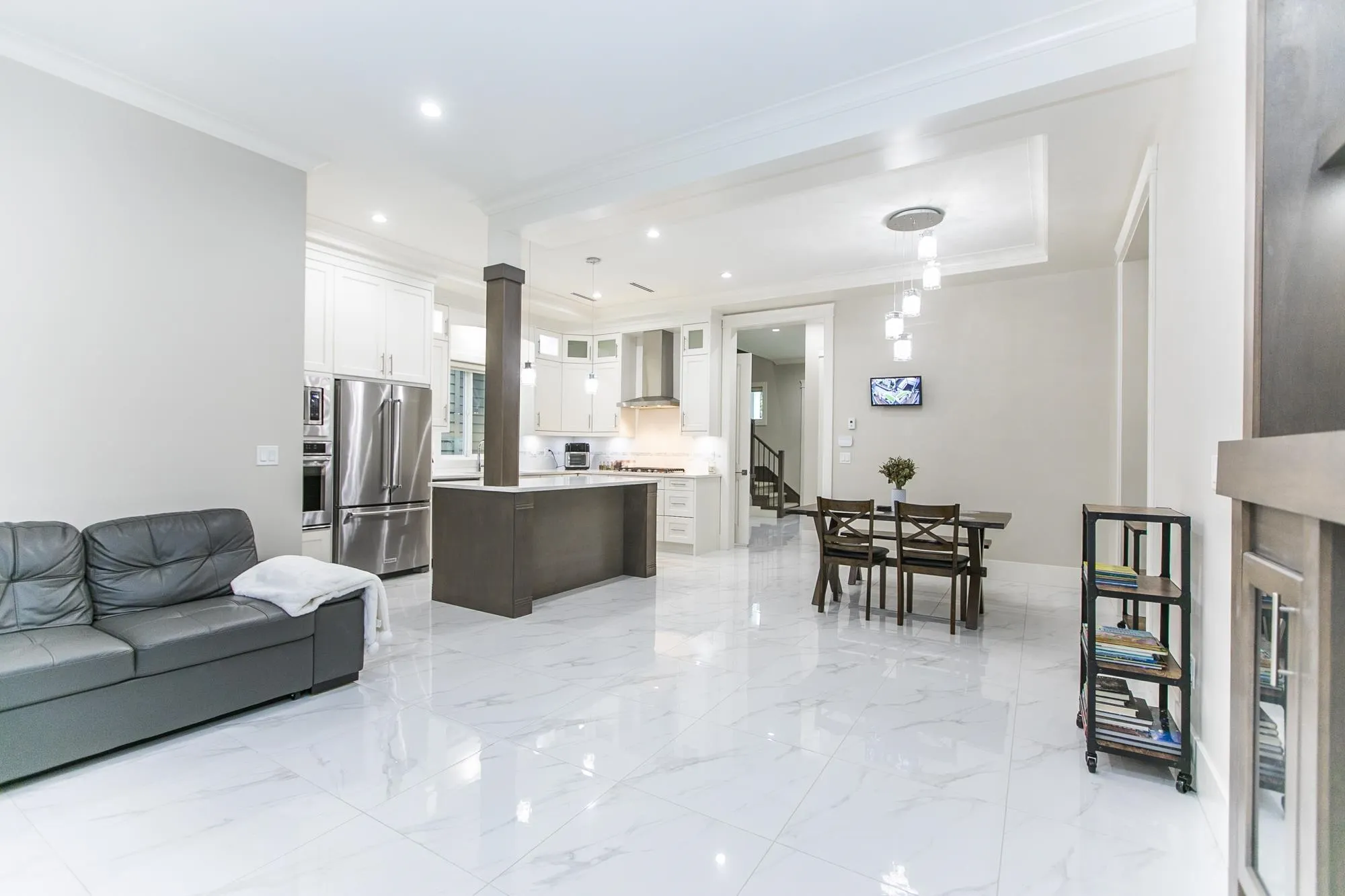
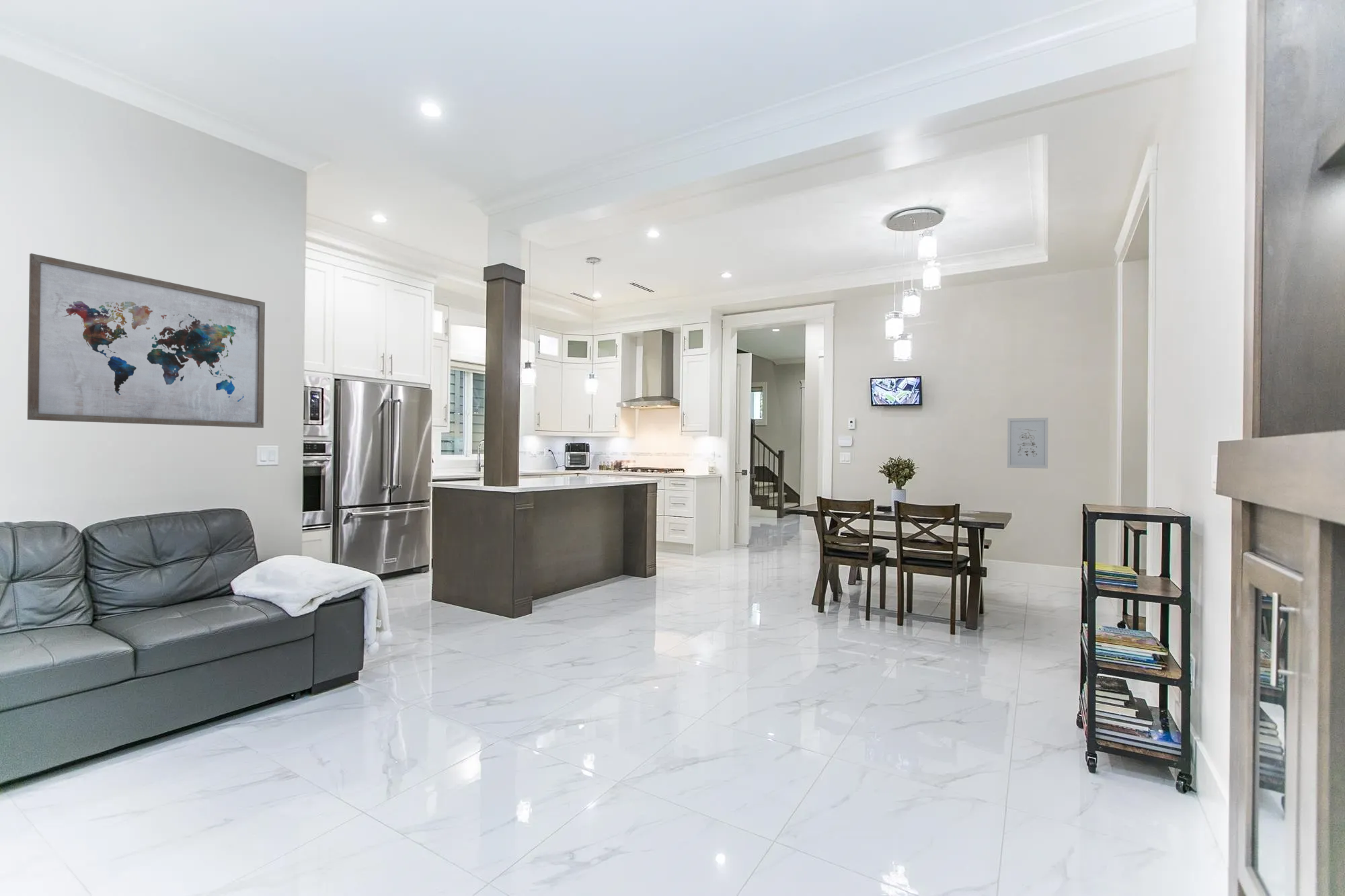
+ wall art [1007,417,1049,469]
+ wall art [27,253,266,429]
